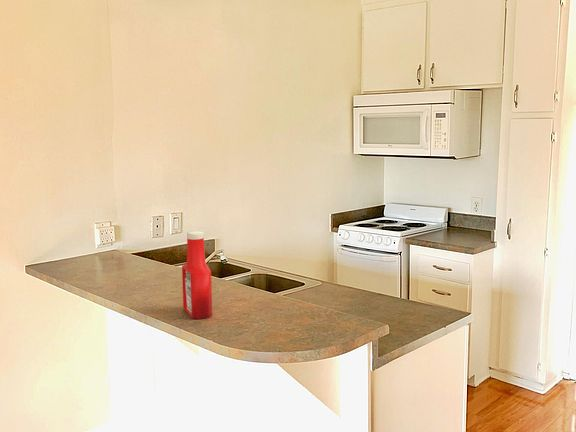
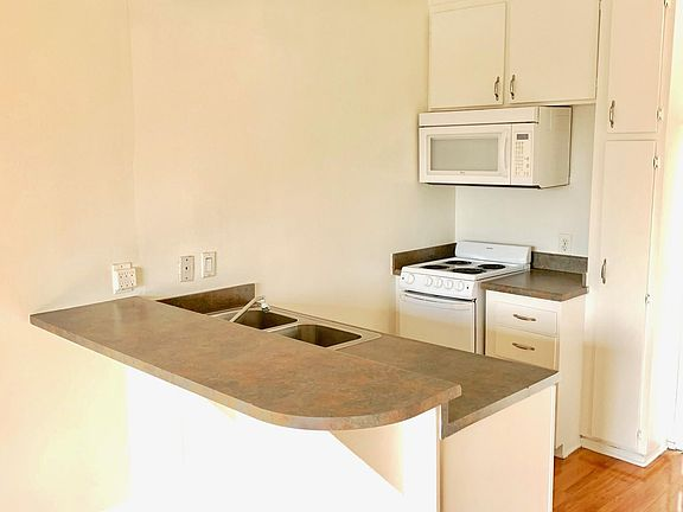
- soap bottle [181,230,213,320]
